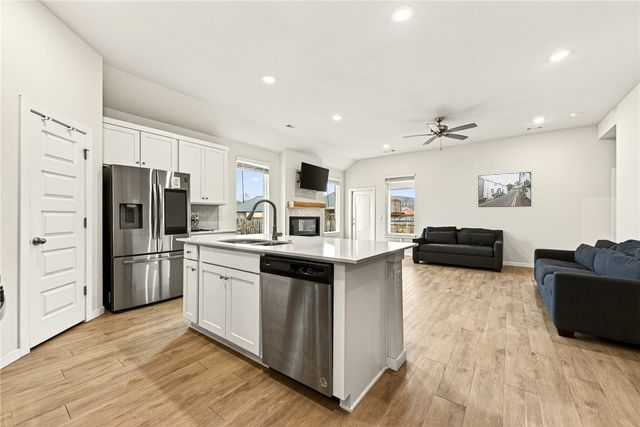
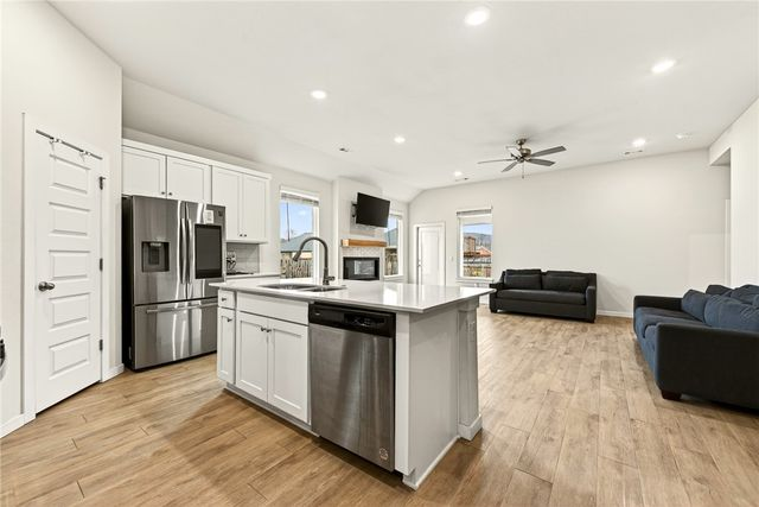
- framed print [477,171,532,208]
